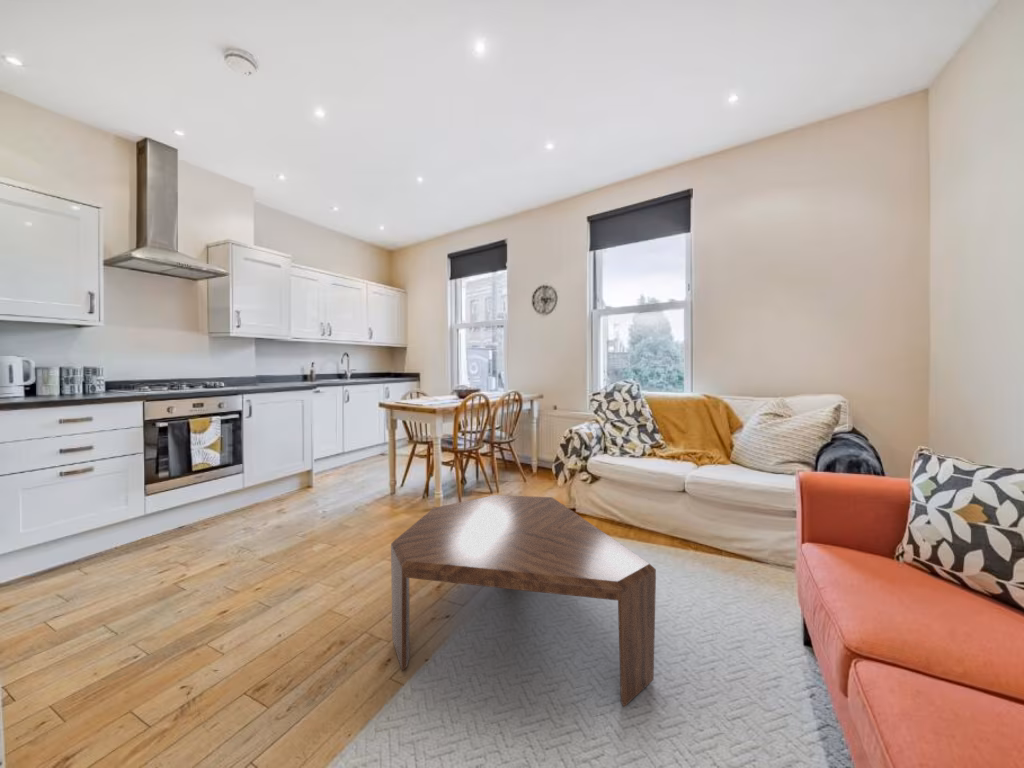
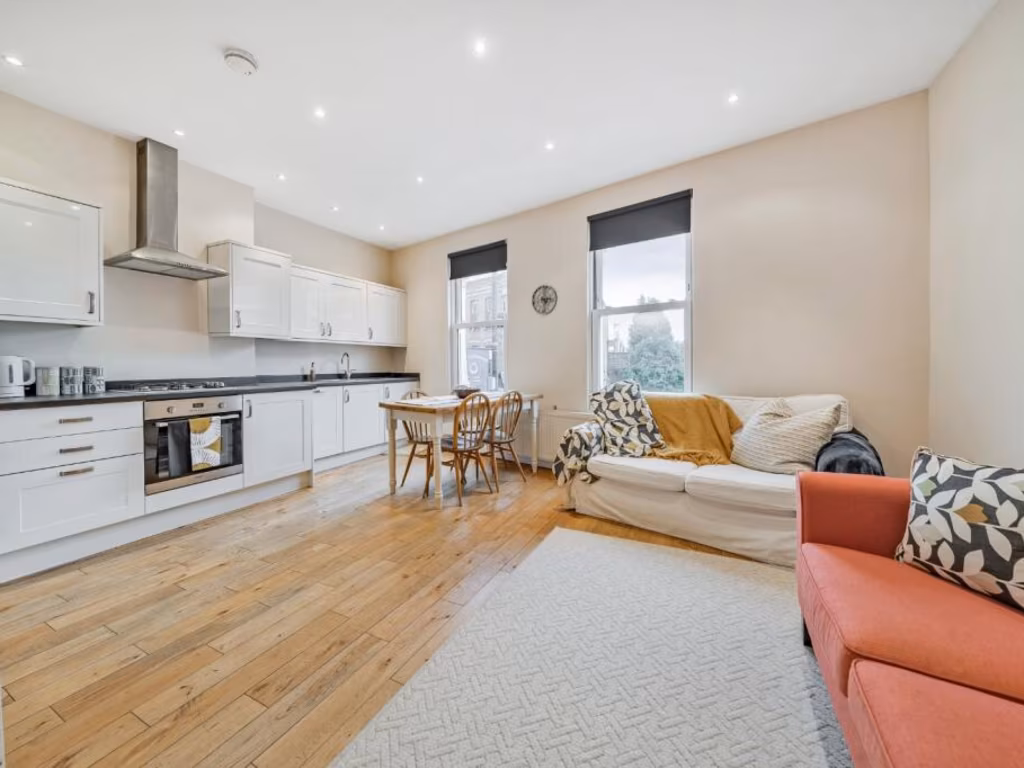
- coffee table [390,494,657,708]
